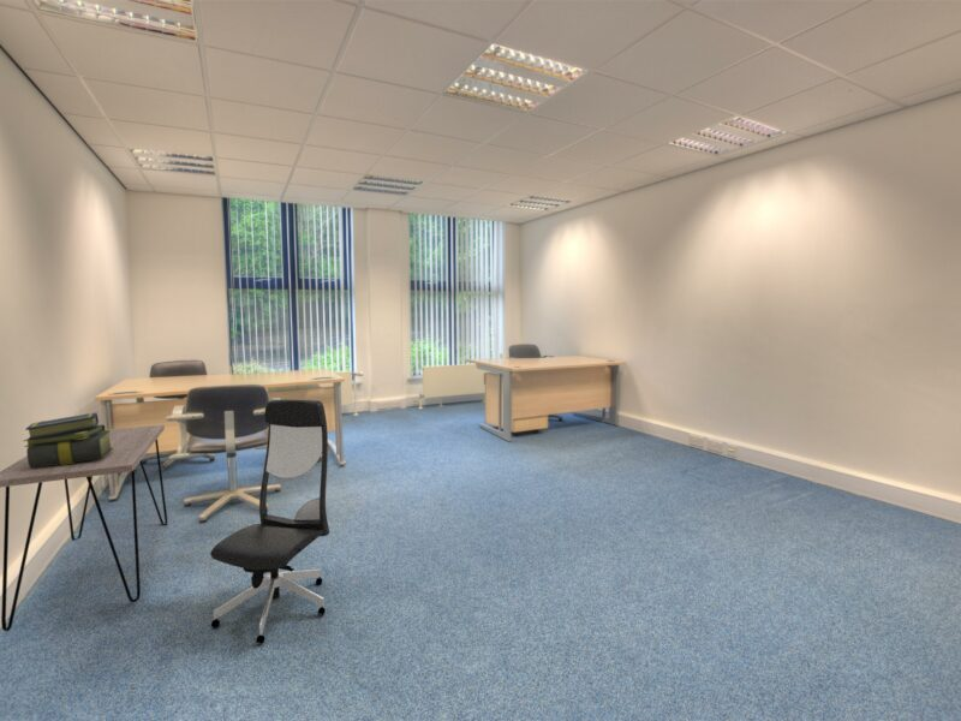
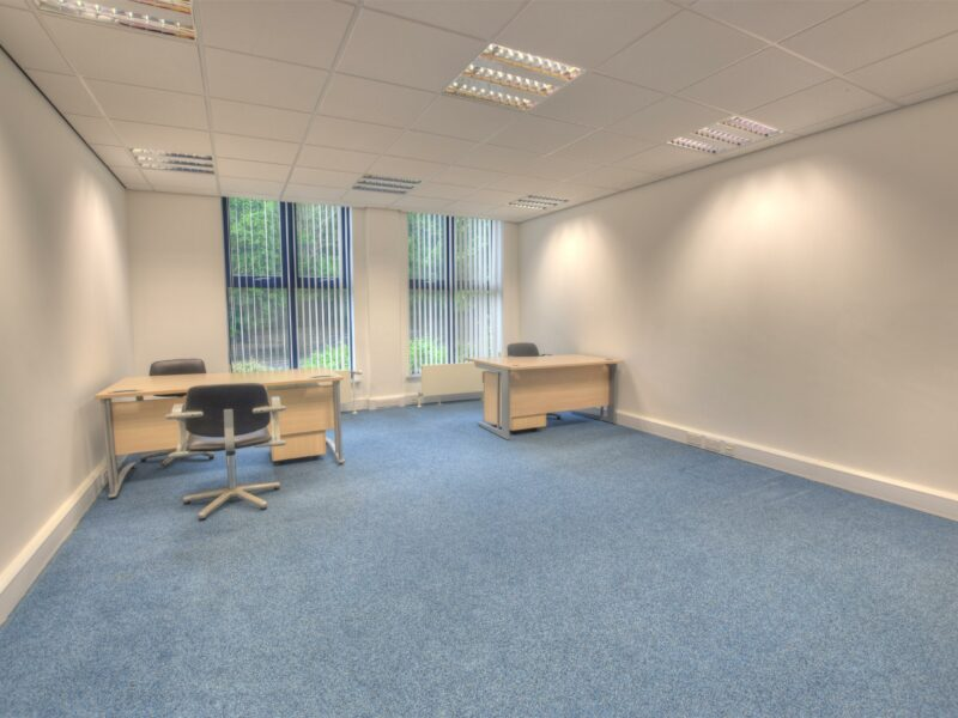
- office chair [209,398,330,644]
- desk [0,424,168,632]
- stack of books [22,412,114,469]
